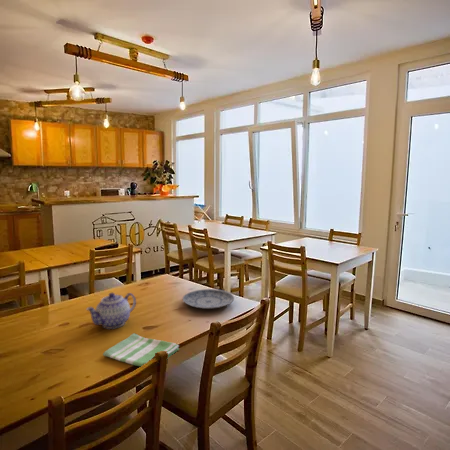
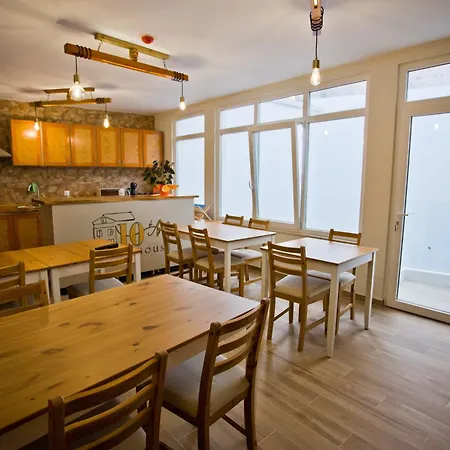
- dish towel [102,332,180,368]
- plate [181,288,235,310]
- teapot [85,292,137,330]
